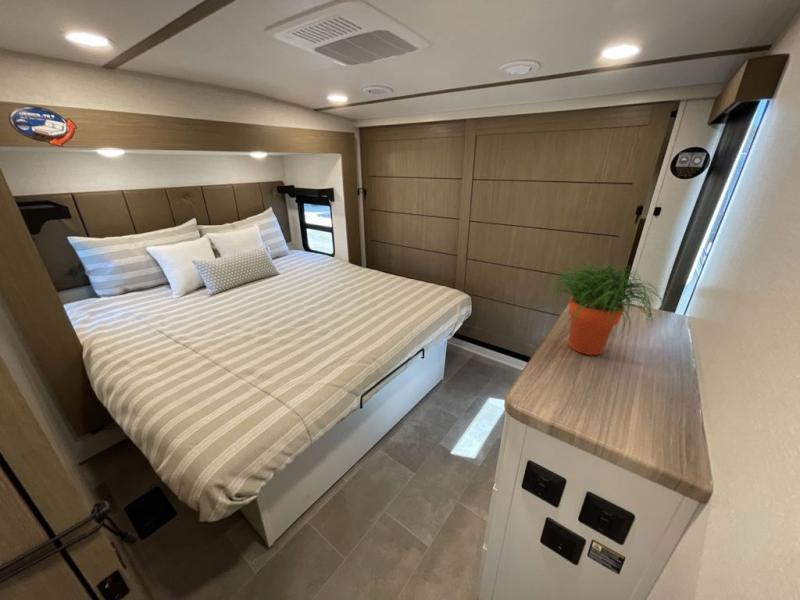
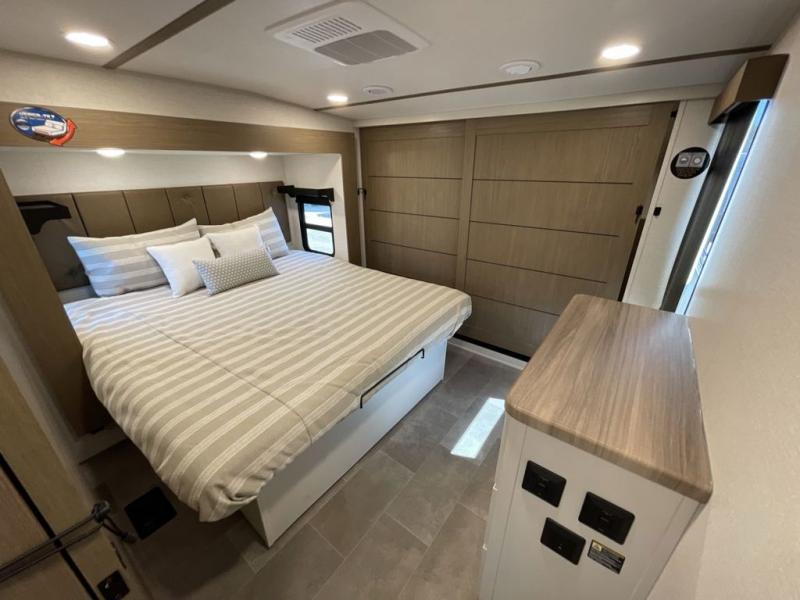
- potted plant [540,261,666,356]
